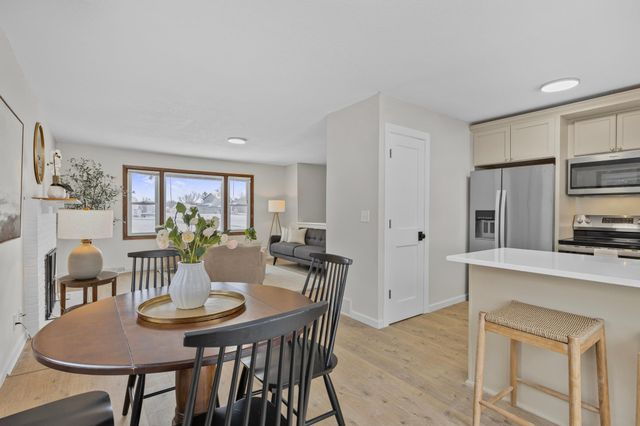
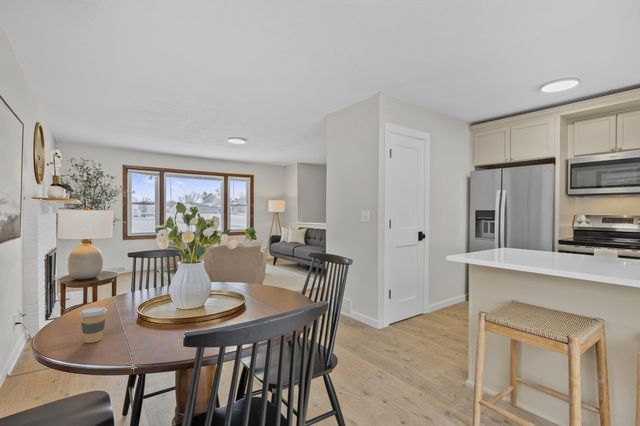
+ coffee cup [78,306,108,344]
